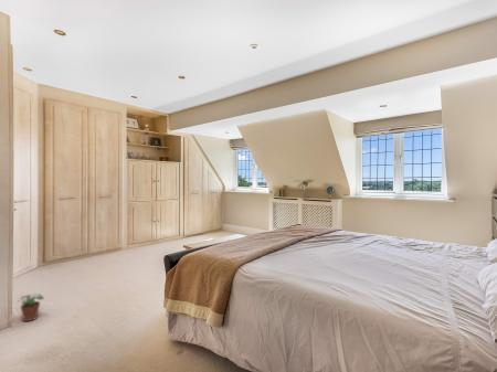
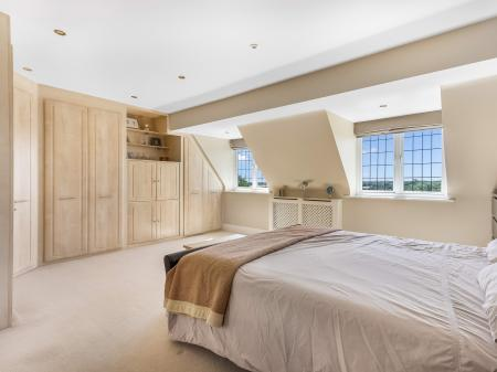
- potted plant [18,293,45,322]
